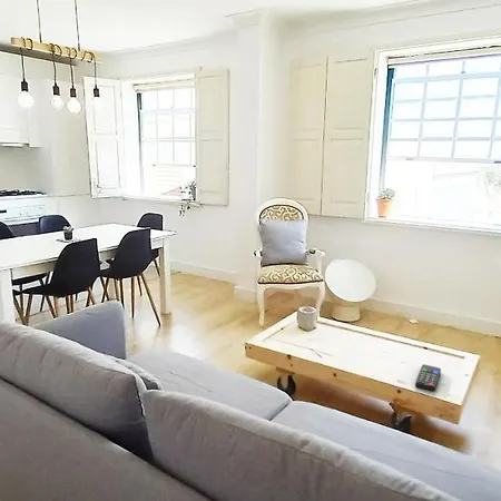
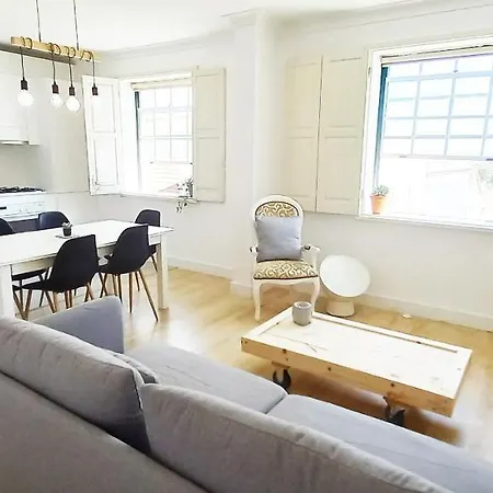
- remote control [414,363,442,392]
